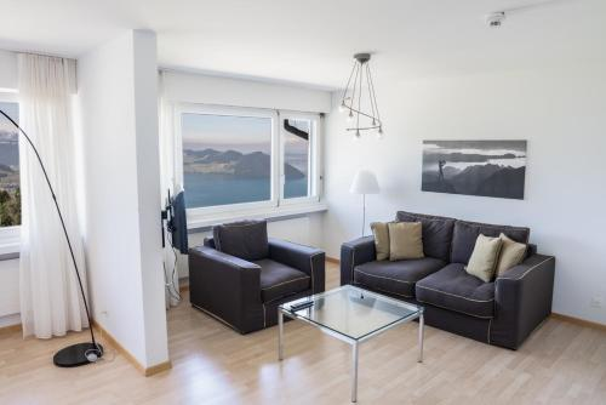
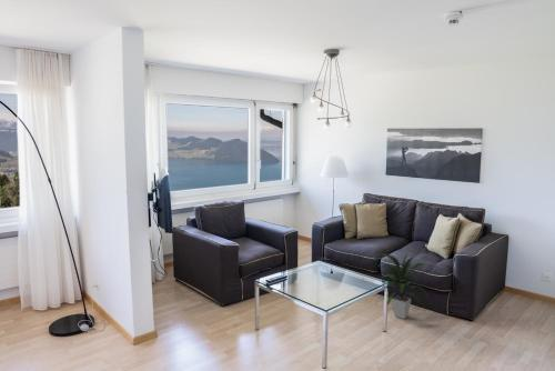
+ indoor plant [379,250,430,320]
